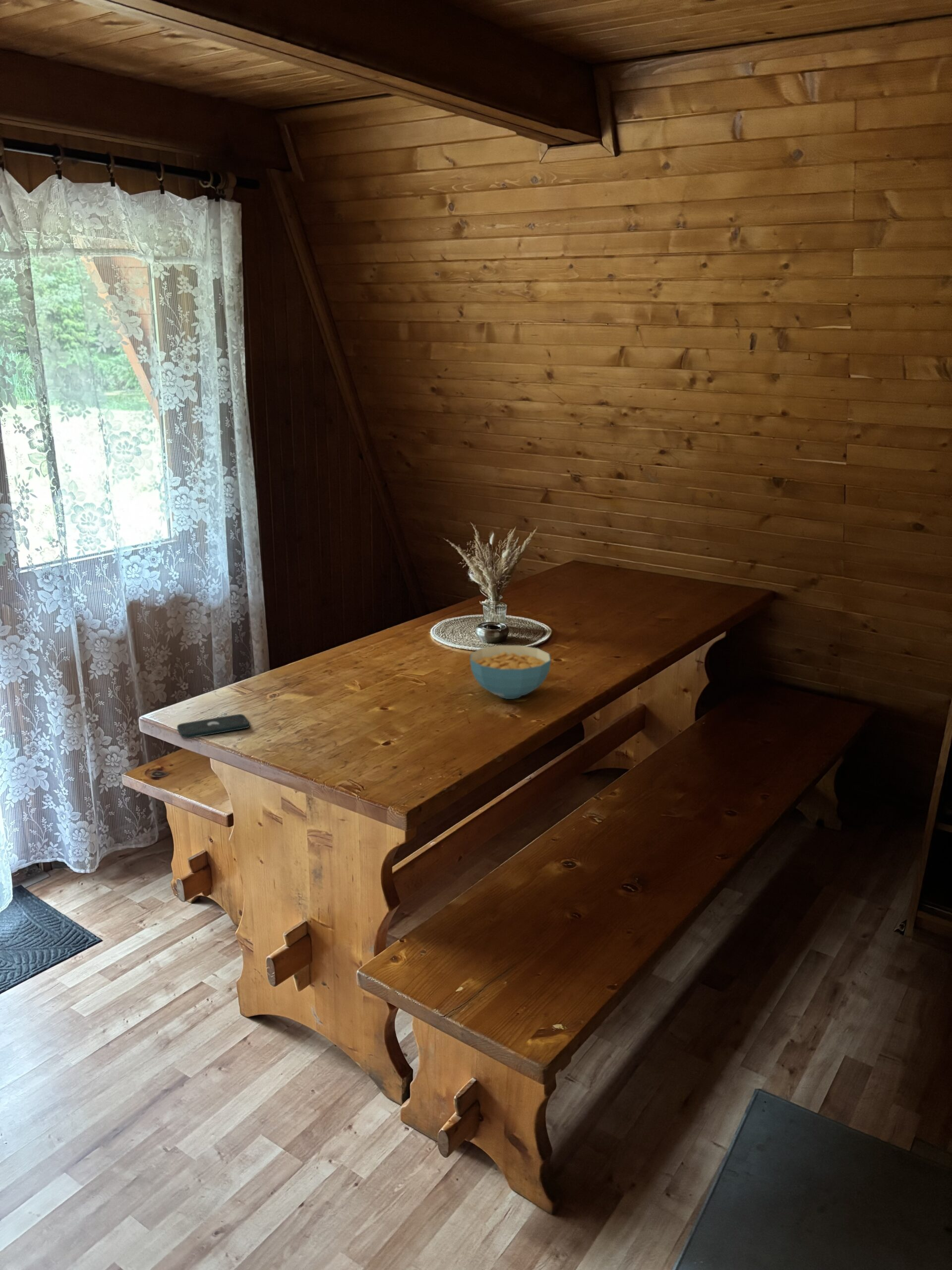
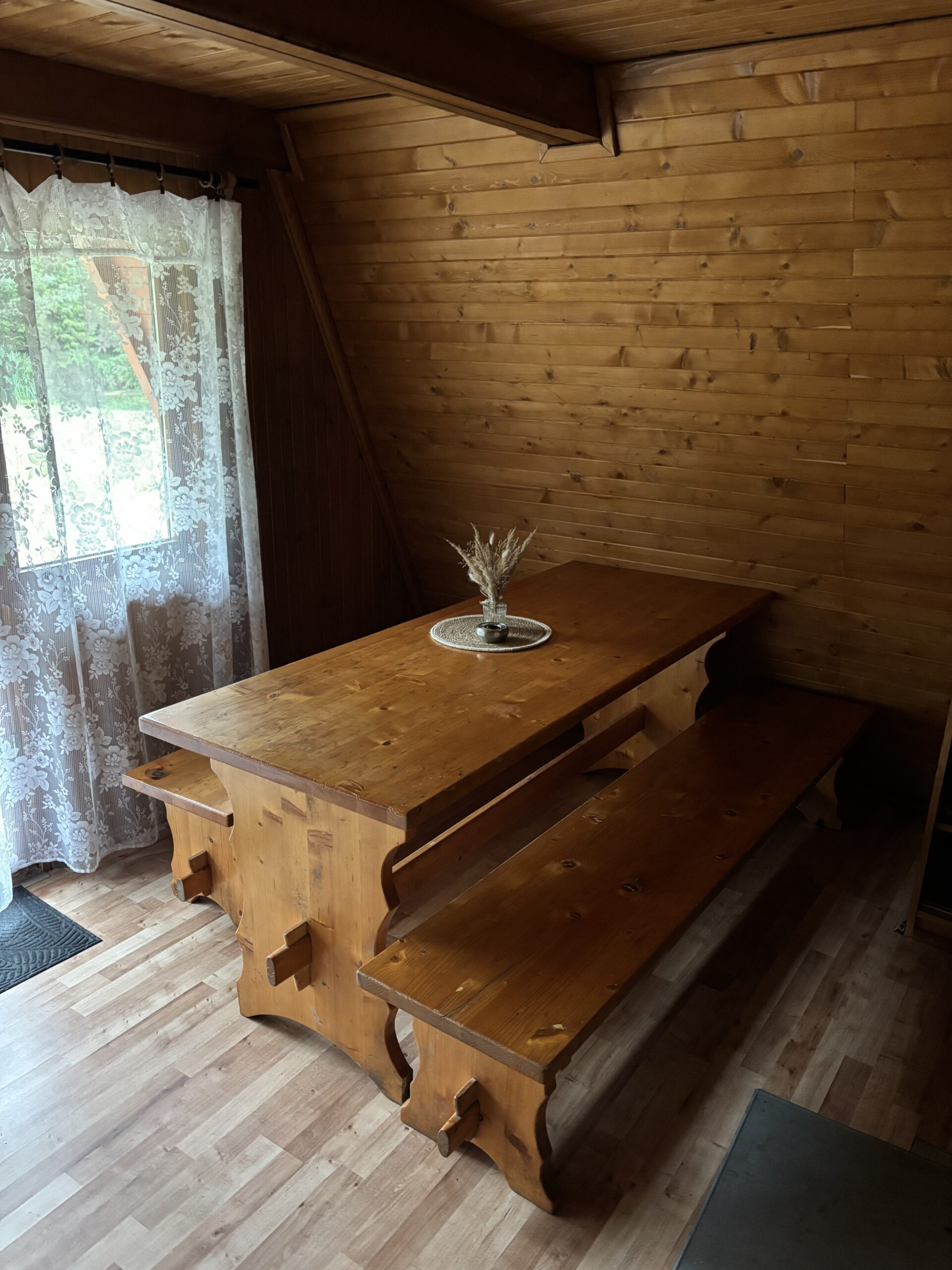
- smartphone [177,713,251,739]
- cereal bowl [470,645,551,699]
